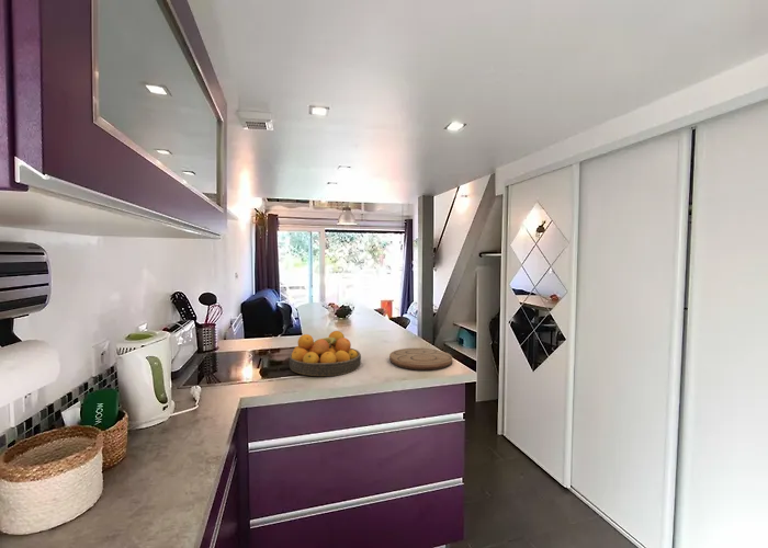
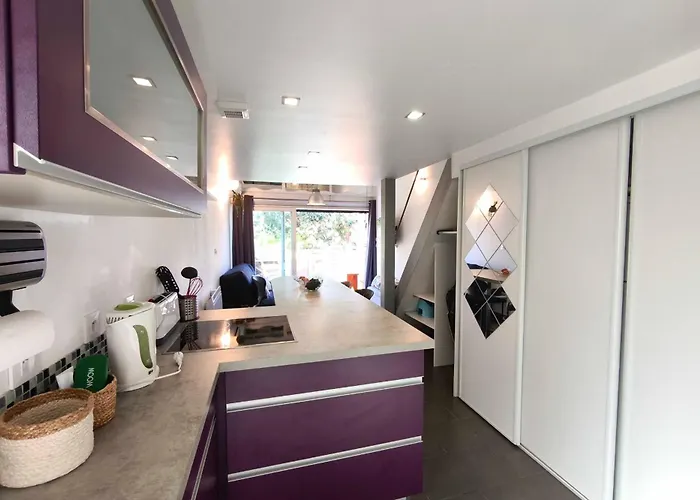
- fruit bowl [289,330,362,377]
- cutting board [388,347,453,372]
